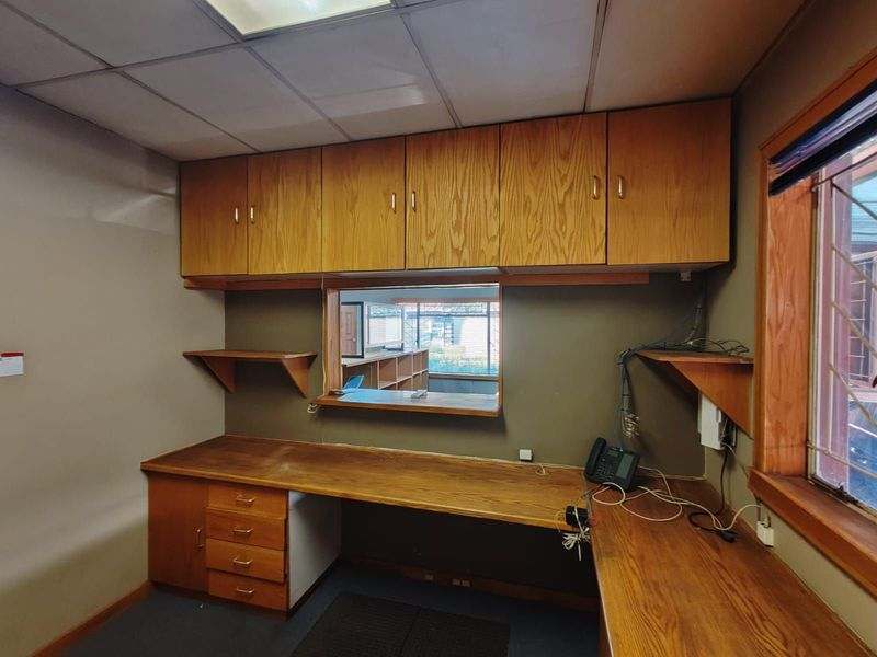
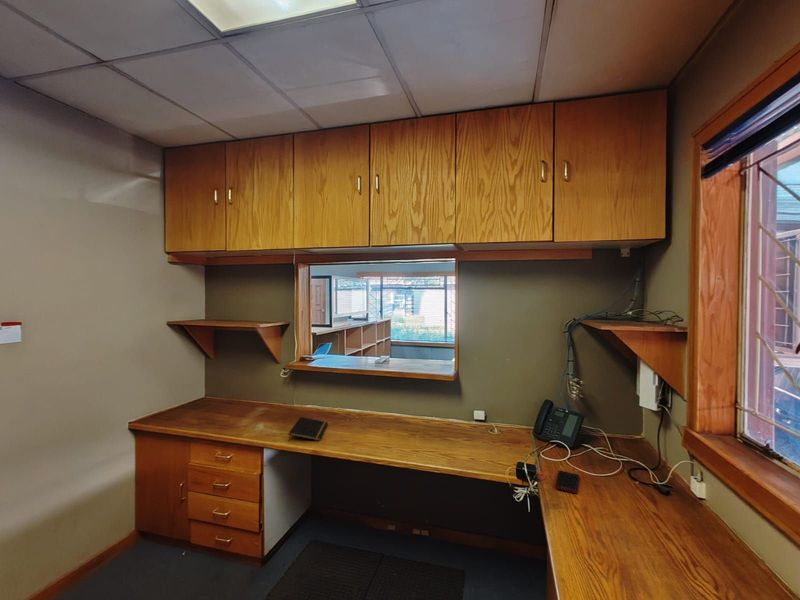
+ cell phone [554,470,580,495]
+ notepad [288,416,329,442]
